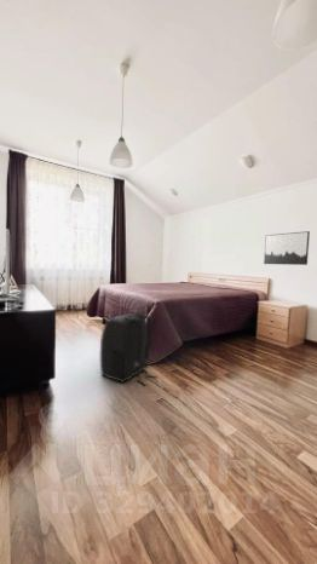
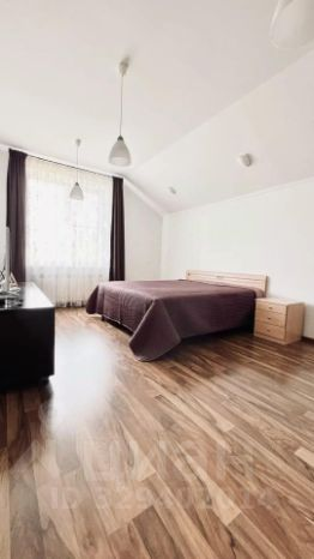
- wall art [263,230,311,266]
- backpack [99,312,158,387]
